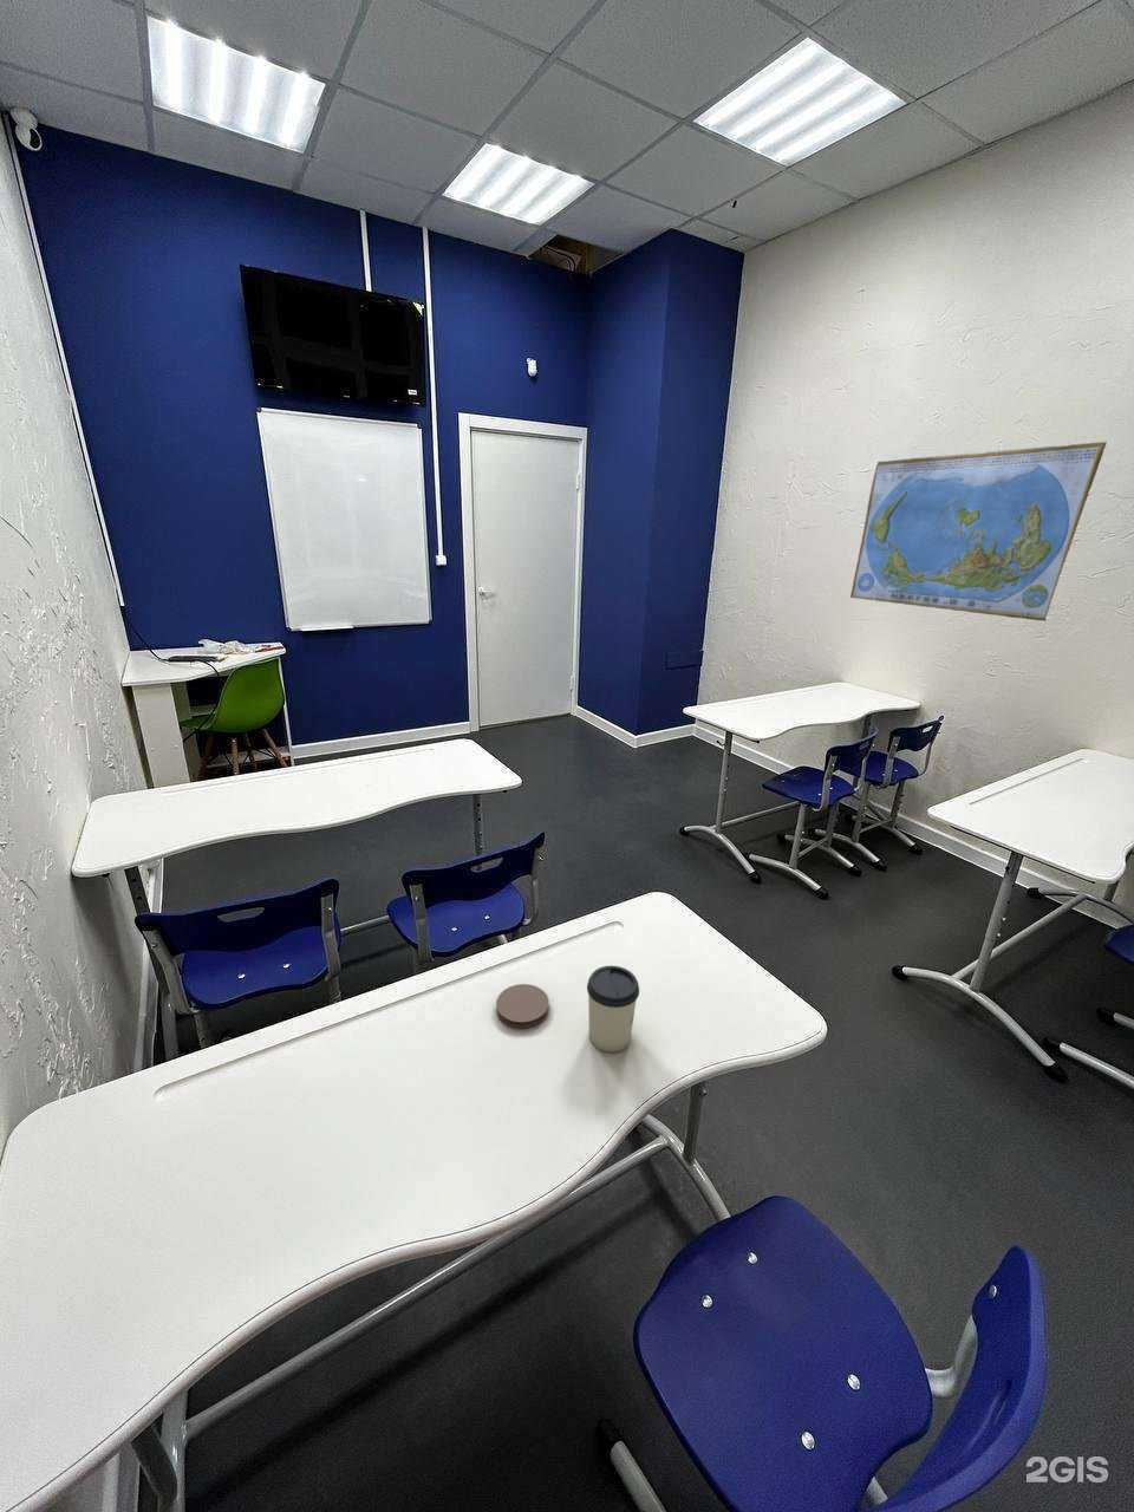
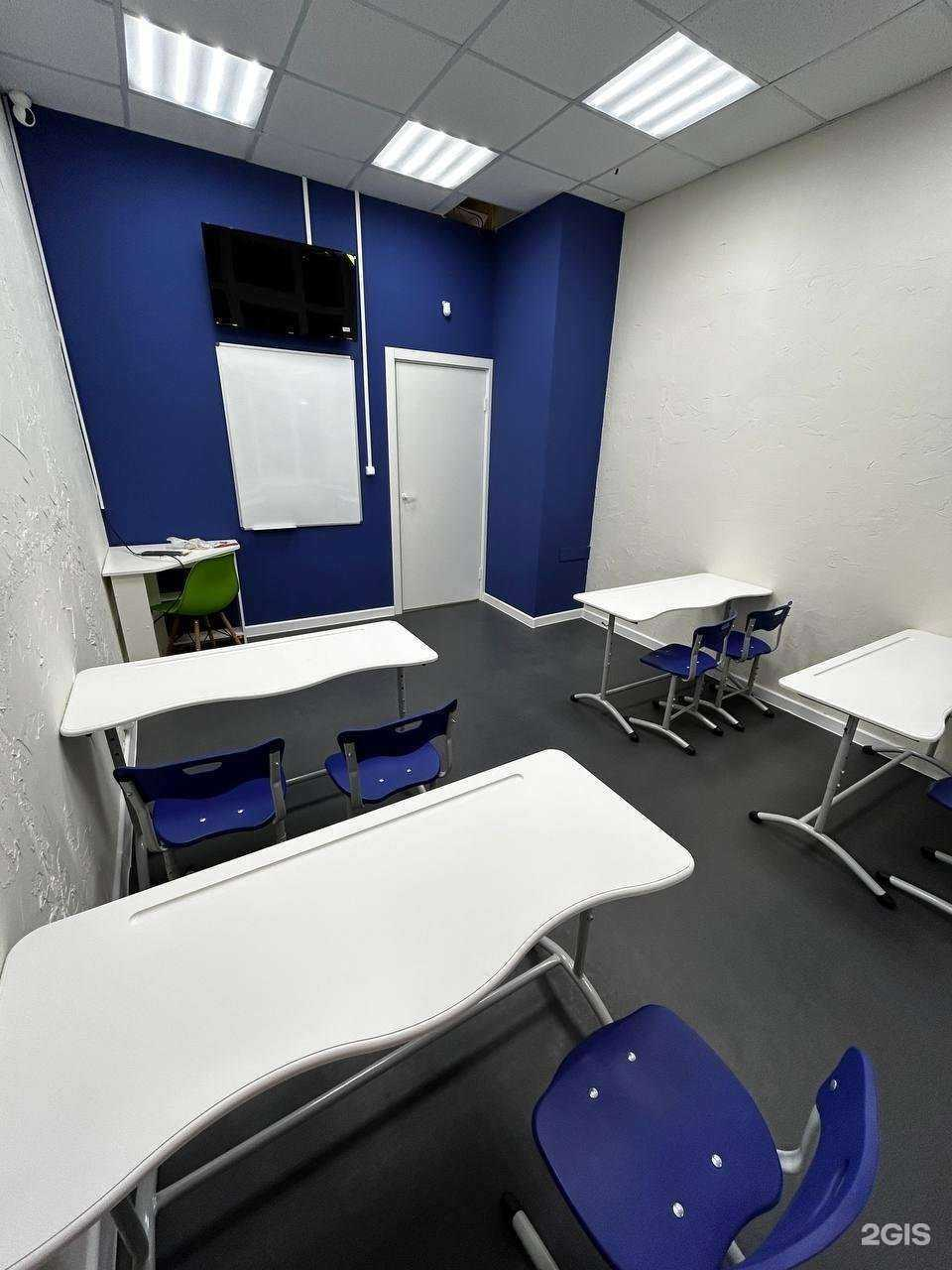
- world map [849,441,1108,623]
- coaster [496,983,550,1029]
- cup [586,966,640,1054]
